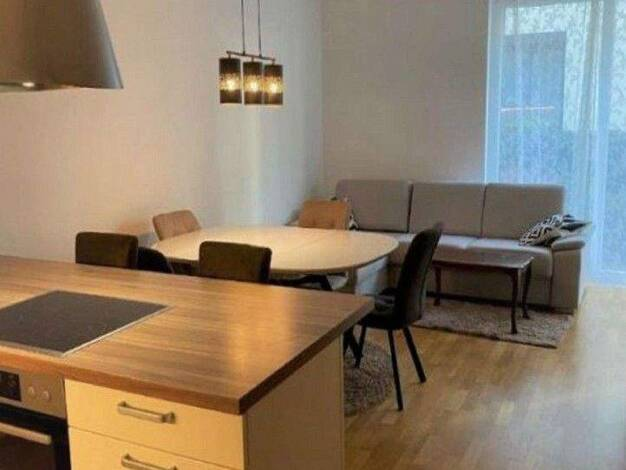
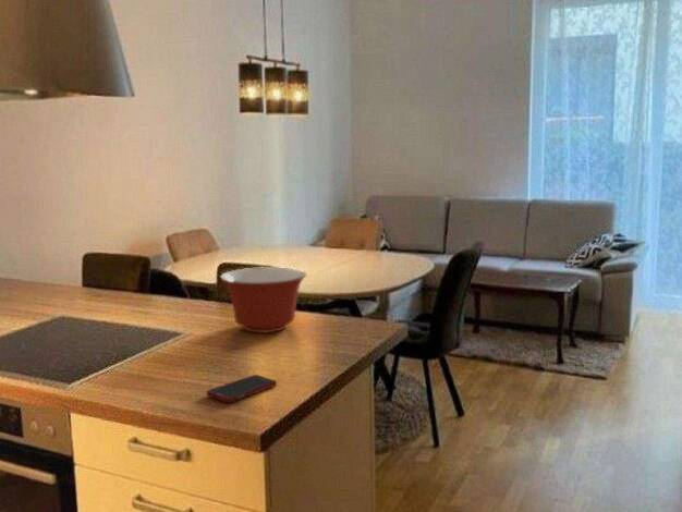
+ cell phone [206,374,278,403]
+ mixing bowl [219,266,307,334]
